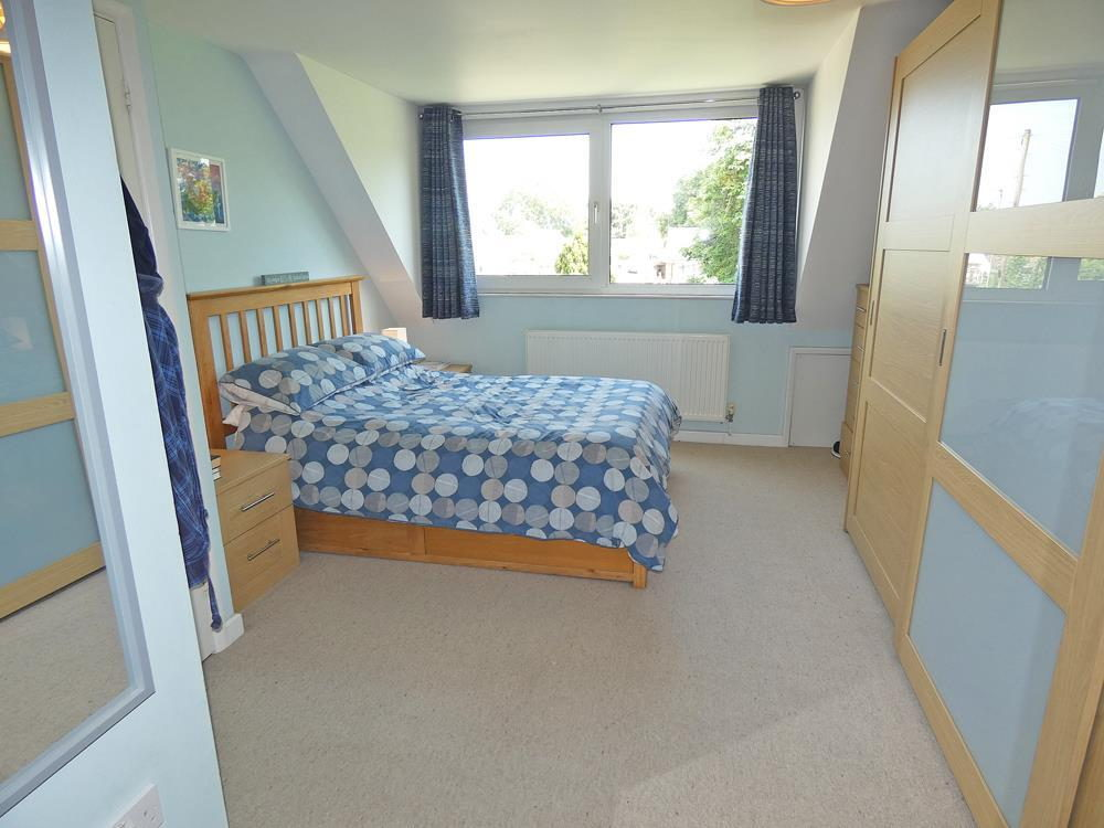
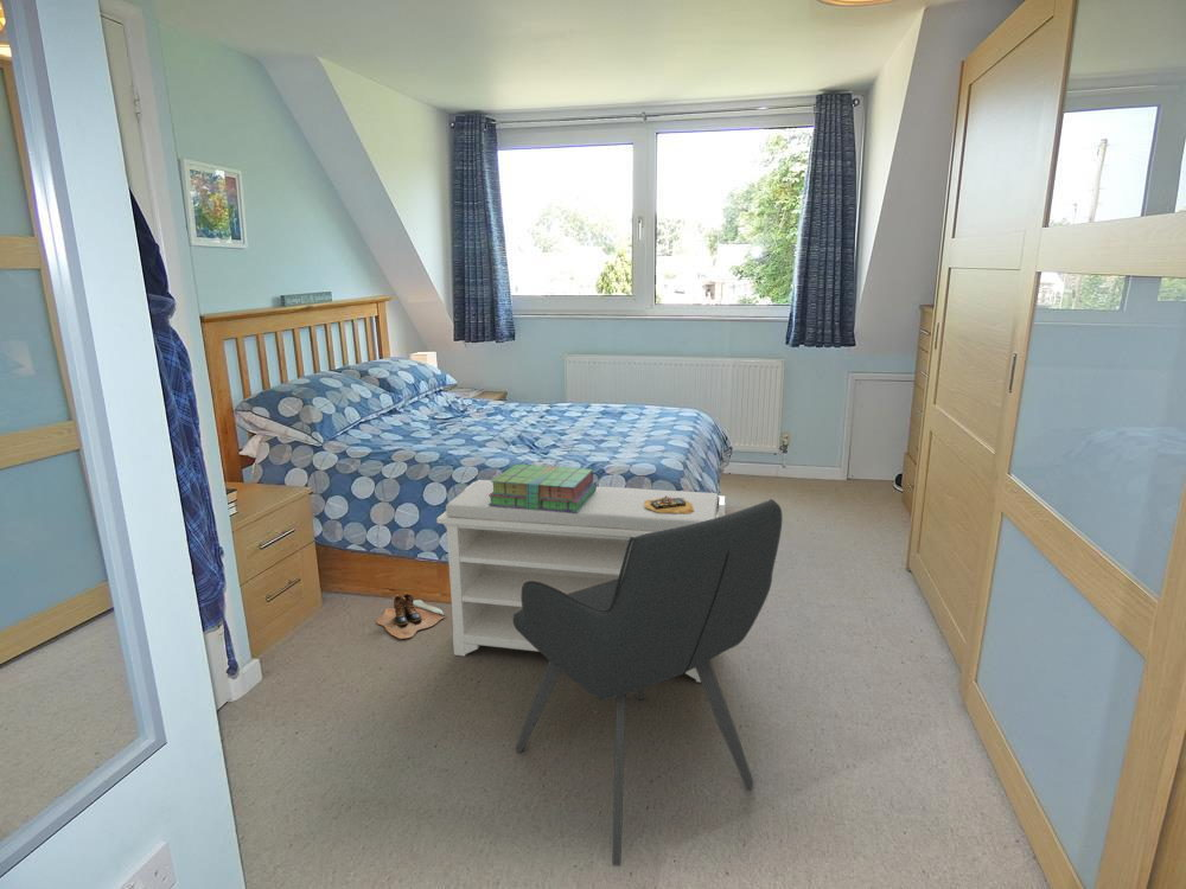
+ food platter [644,495,694,514]
+ boots [376,591,447,640]
+ stack of books [489,462,598,512]
+ armchair [512,498,784,866]
+ bench [435,479,727,684]
